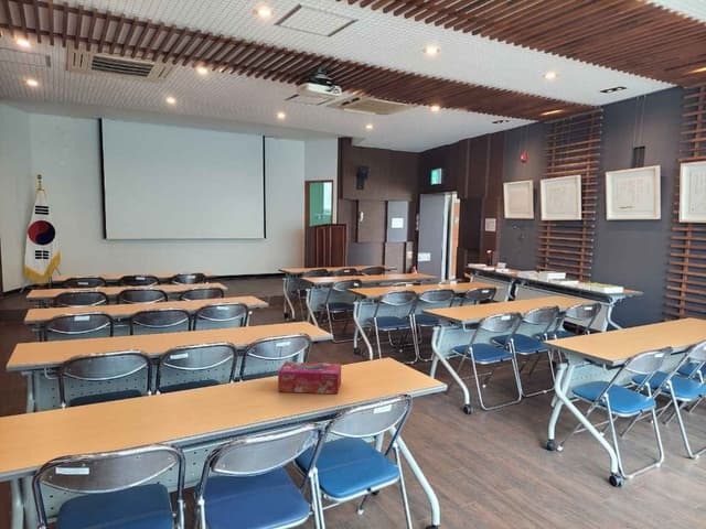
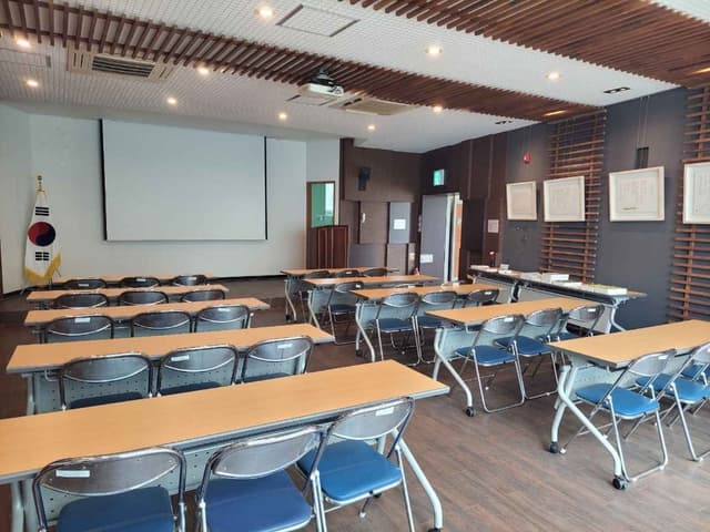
- tissue box [277,360,342,395]
